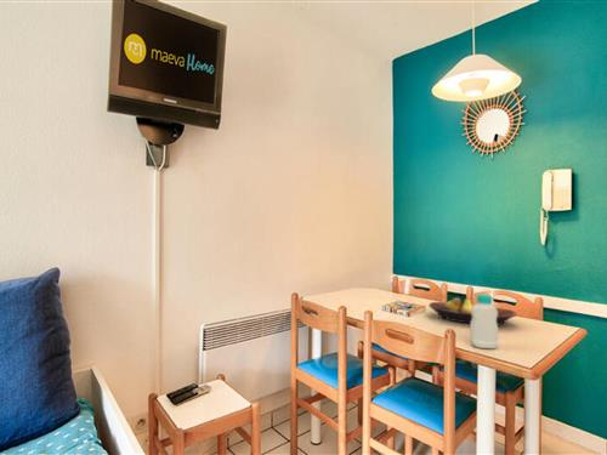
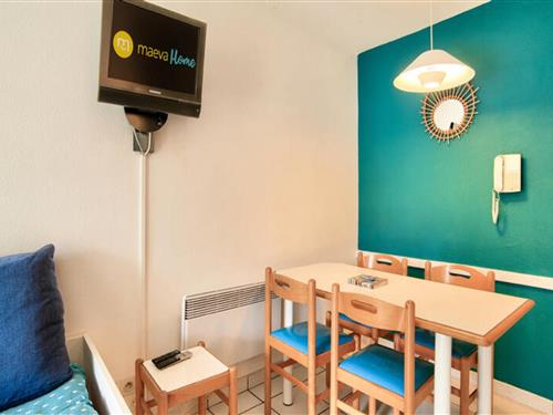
- bottle [469,292,499,349]
- fruit bowl [427,296,517,326]
